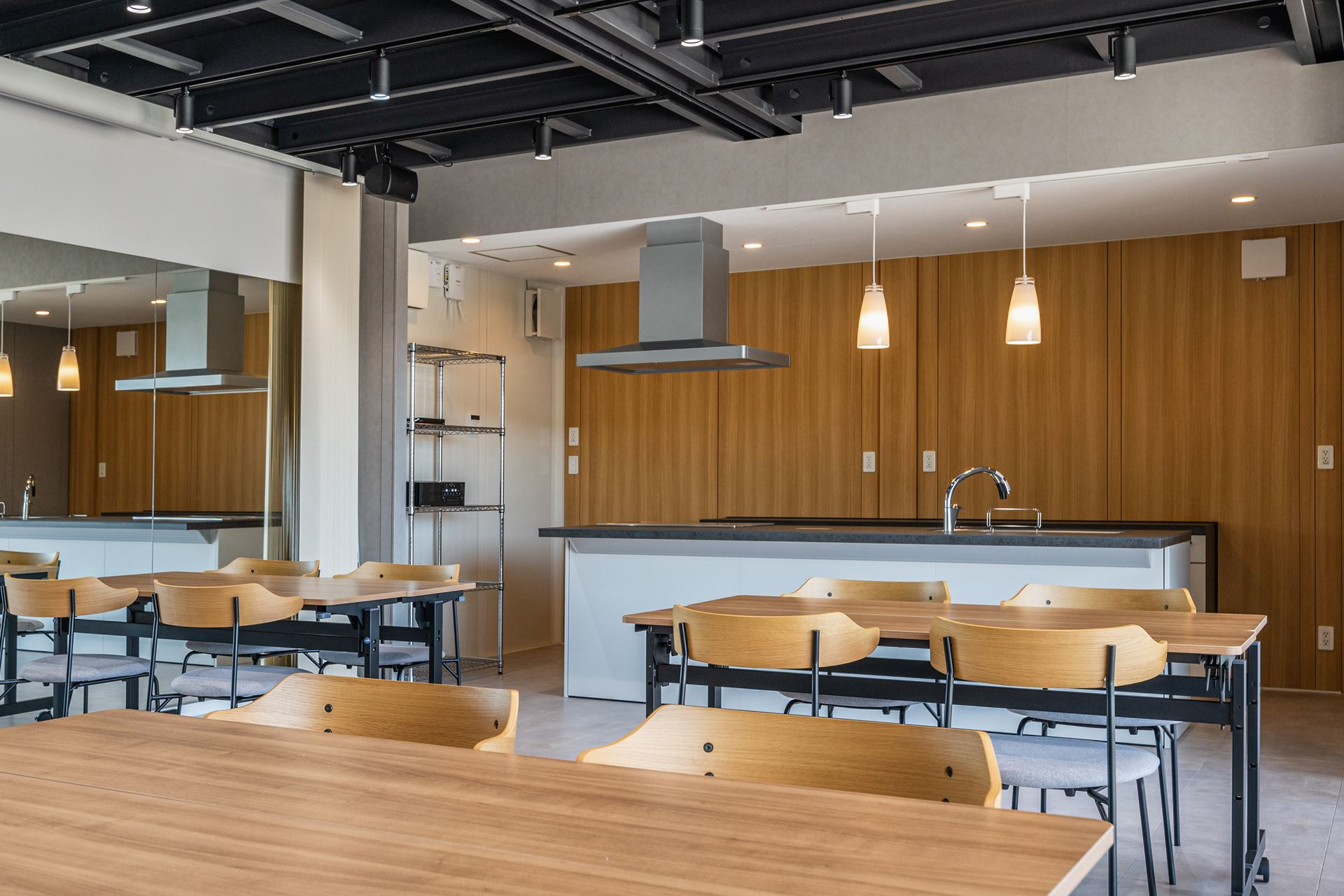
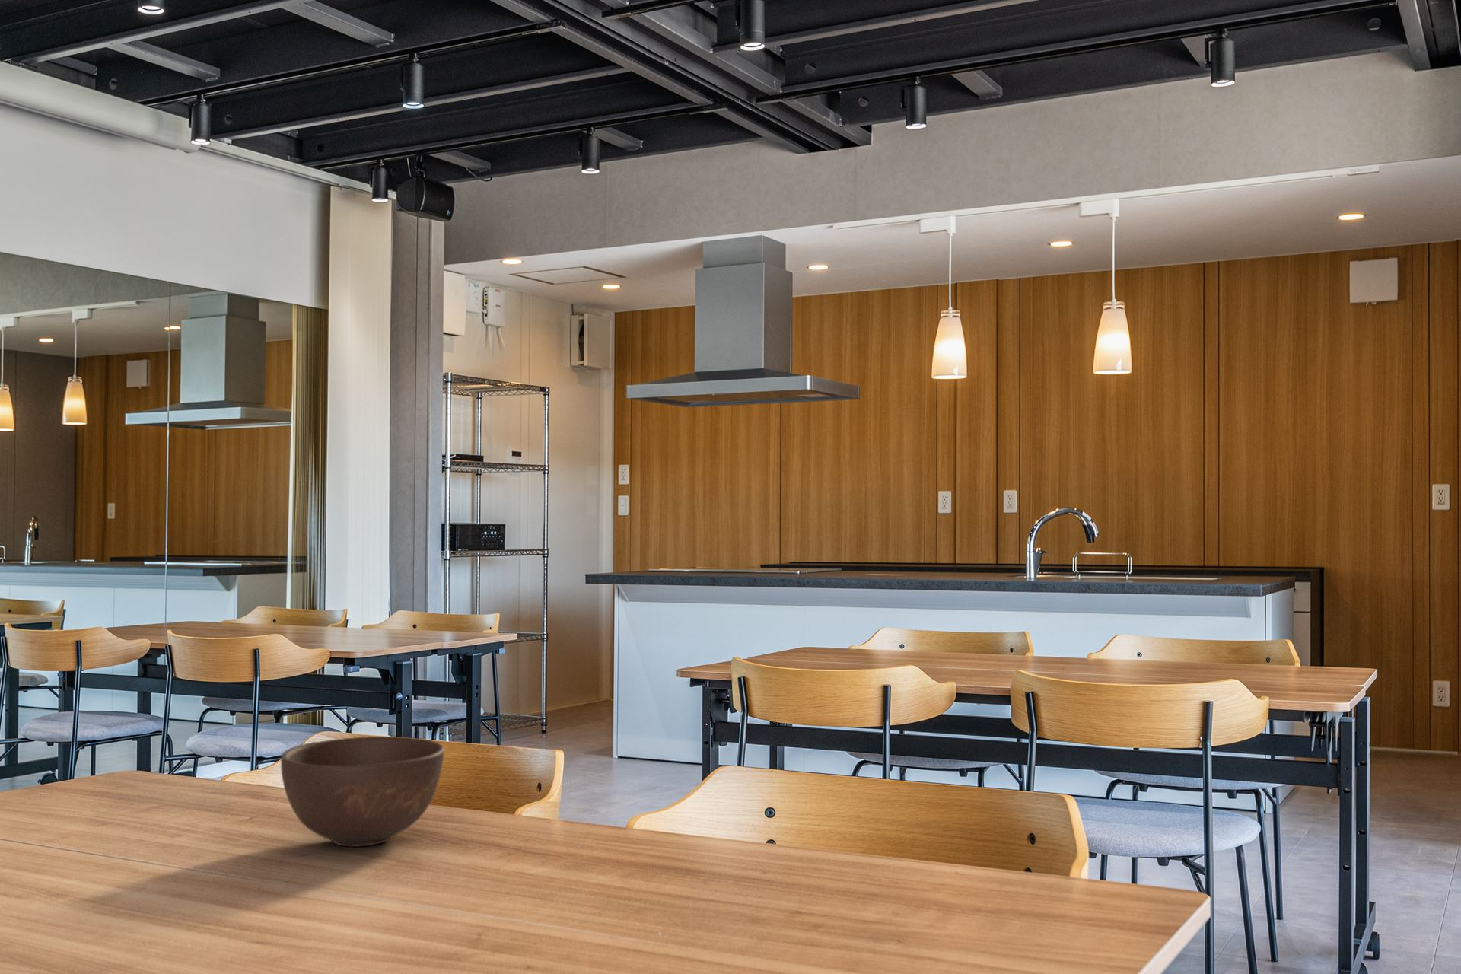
+ bowl [280,736,445,848]
